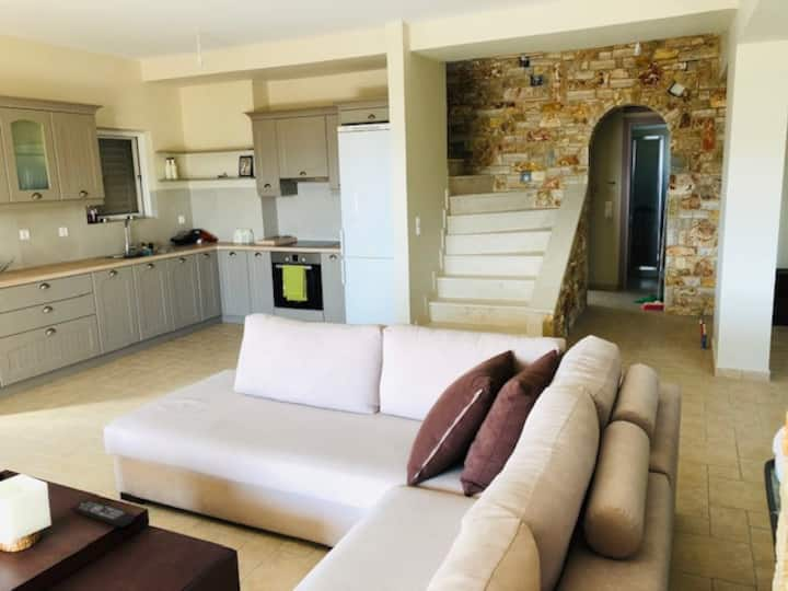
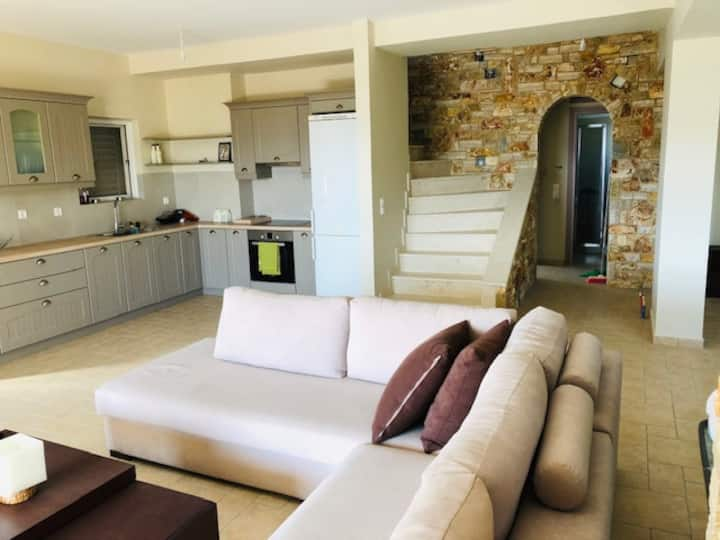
- remote control [71,499,136,528]
